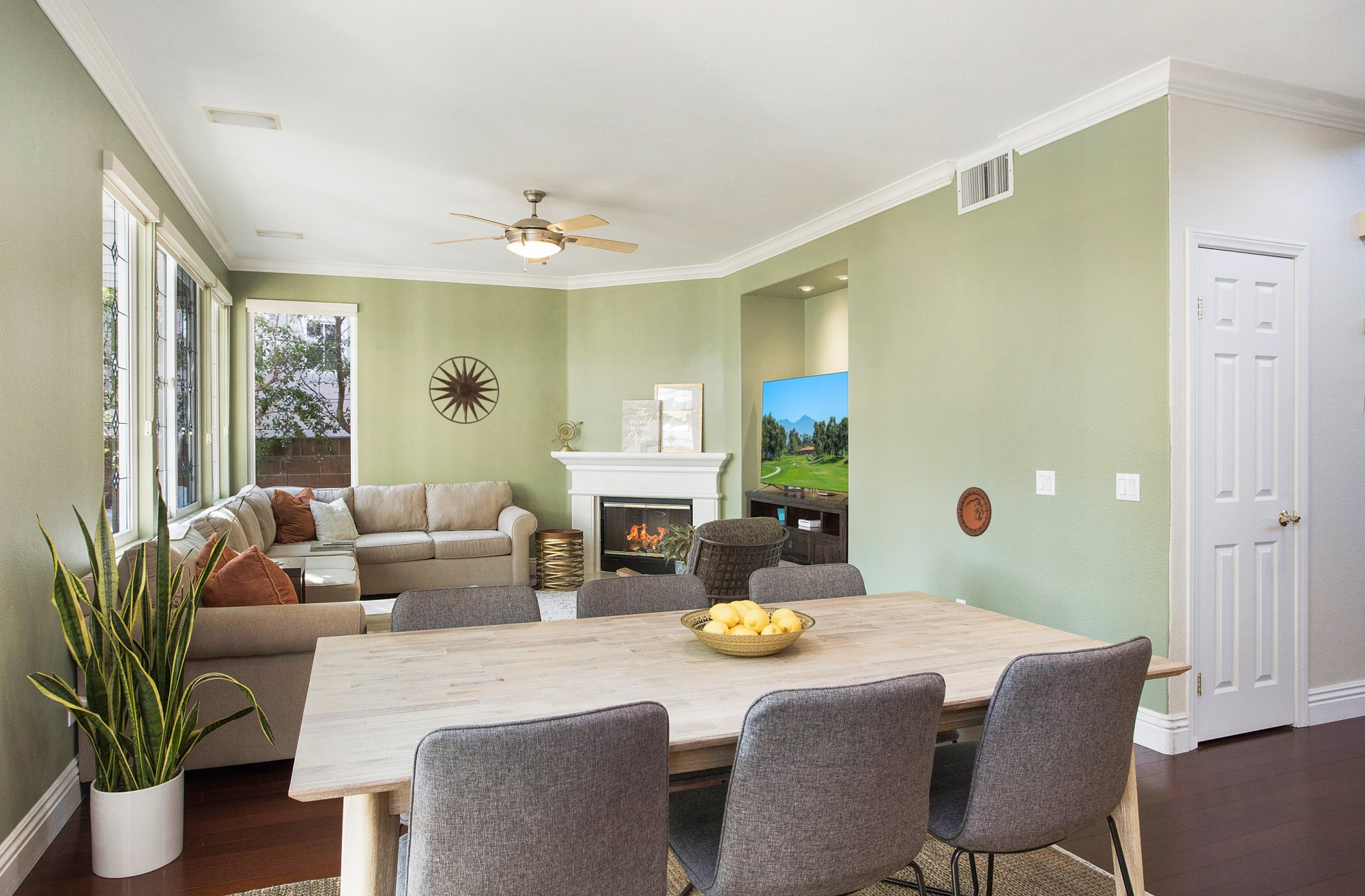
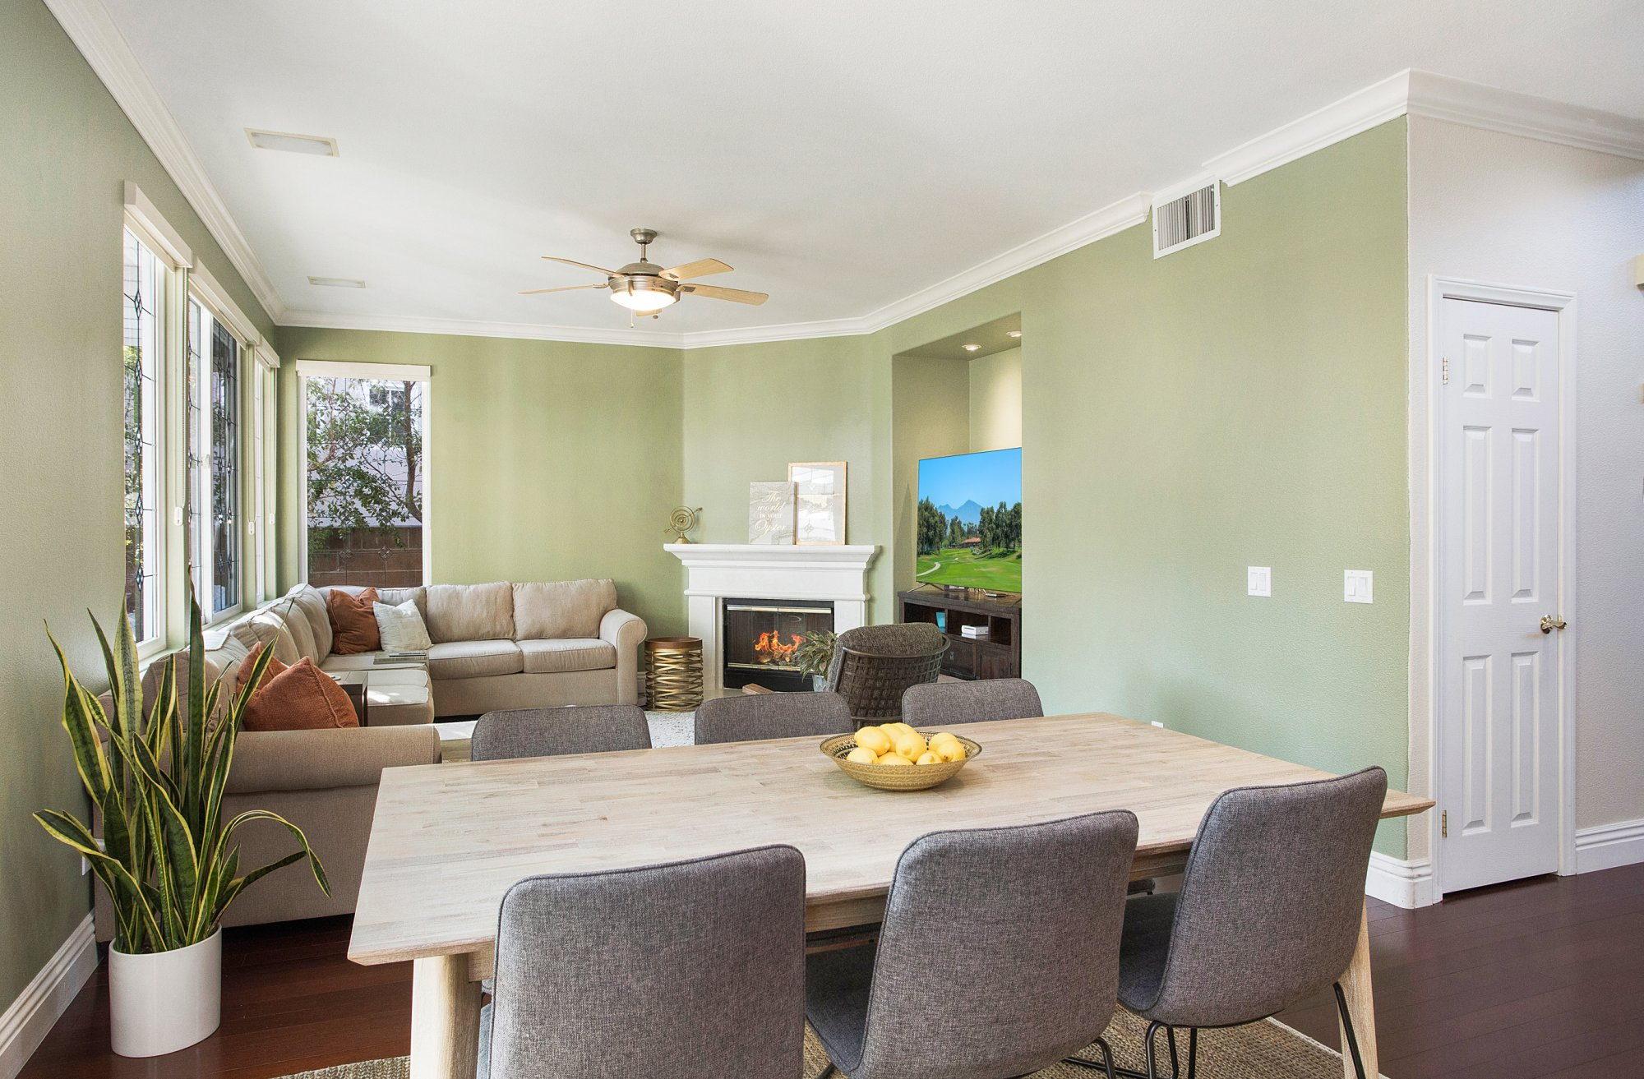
- wall art [429,356,500,424]
- decorative plate [956,487,992,537]
